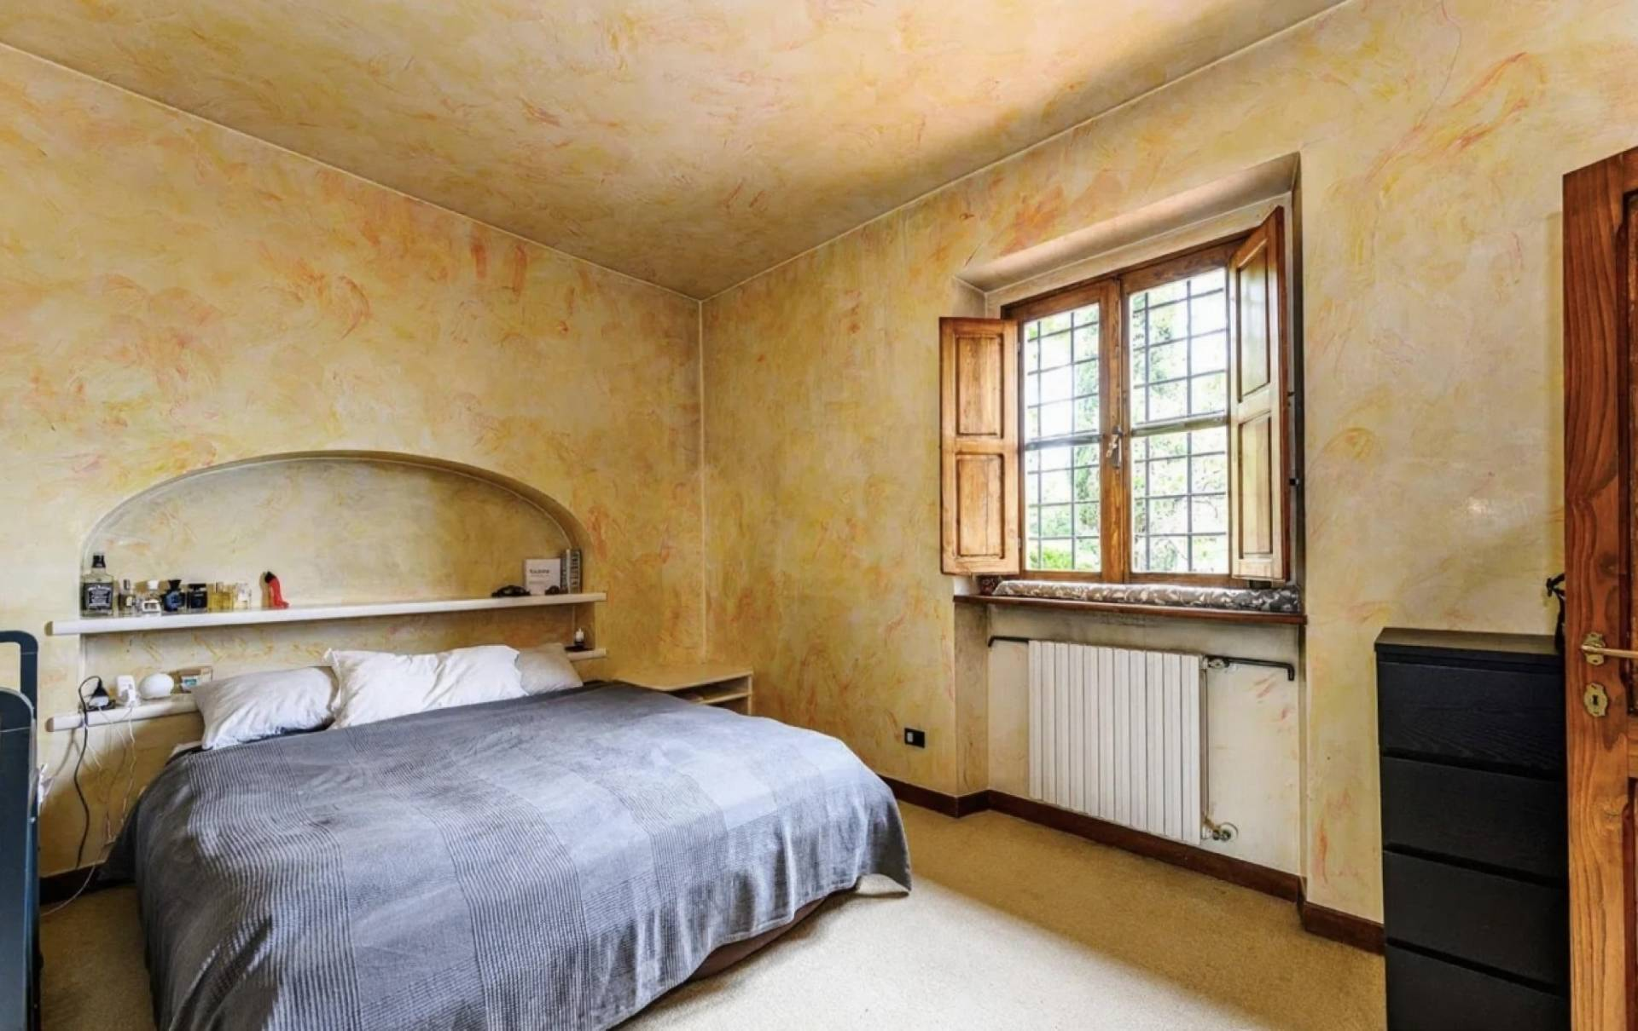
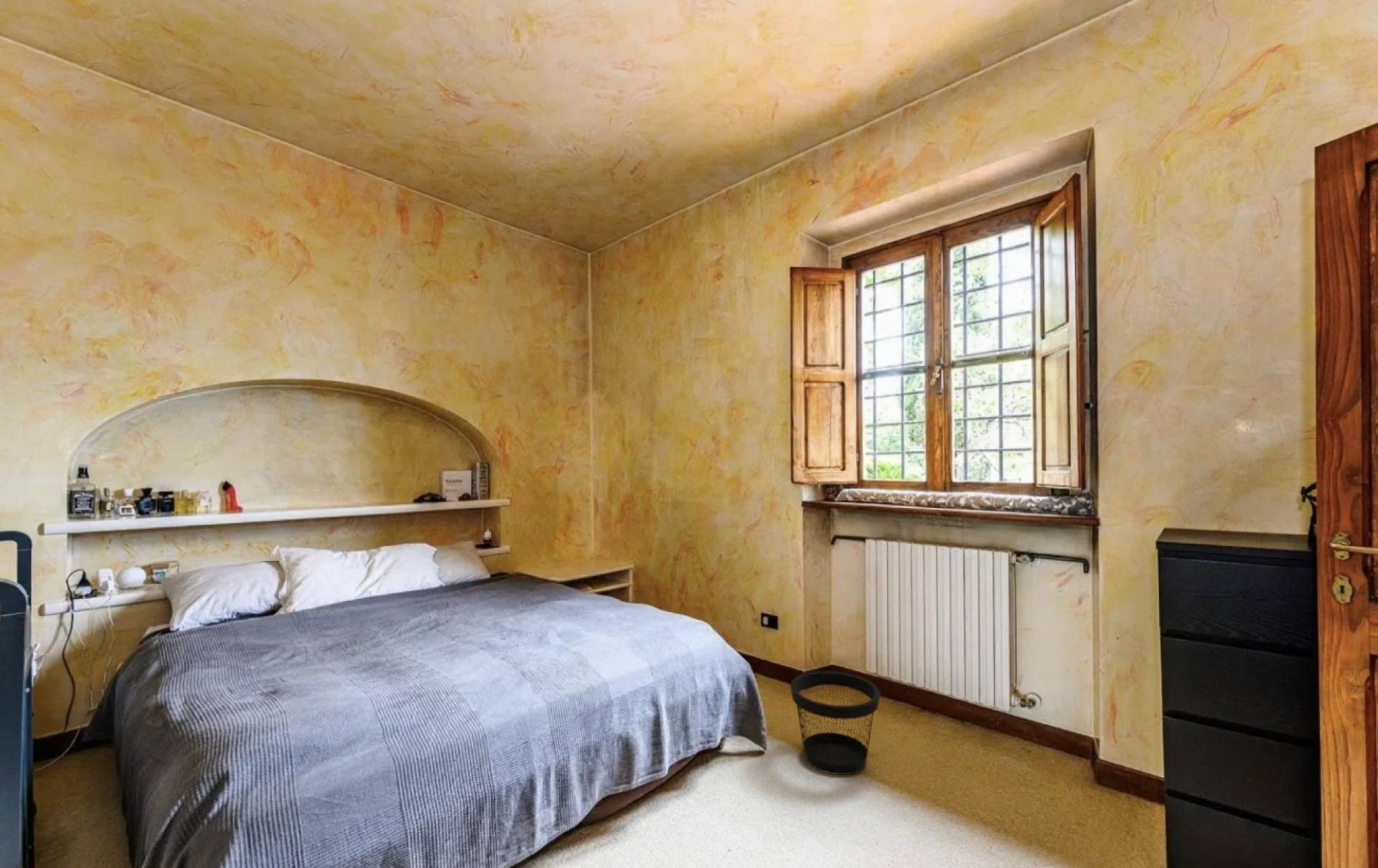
+ wastebasket [789,670,881,775]
